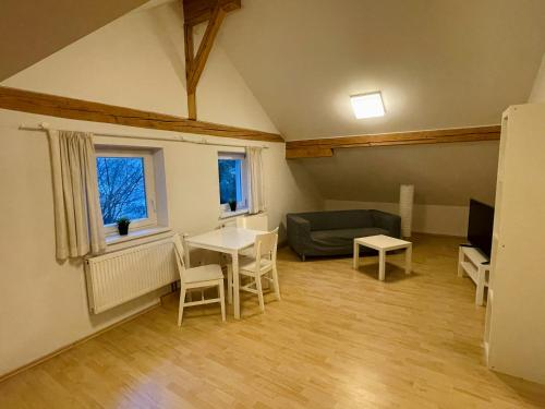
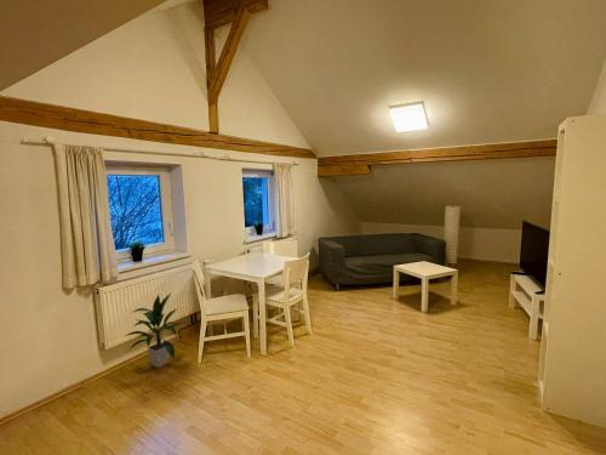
+ indoor plant [122,292,185,369]
